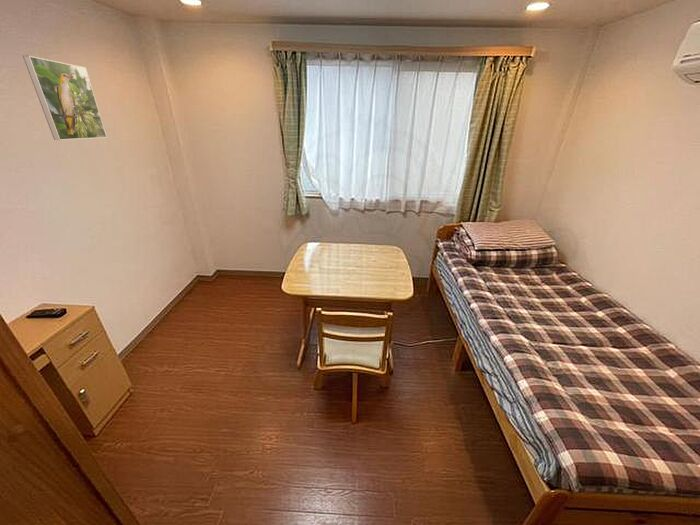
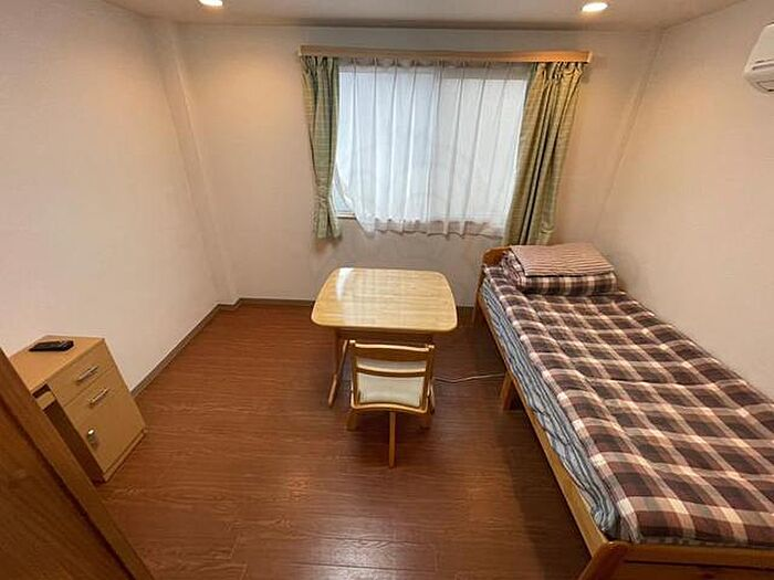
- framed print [22,55,108,141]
